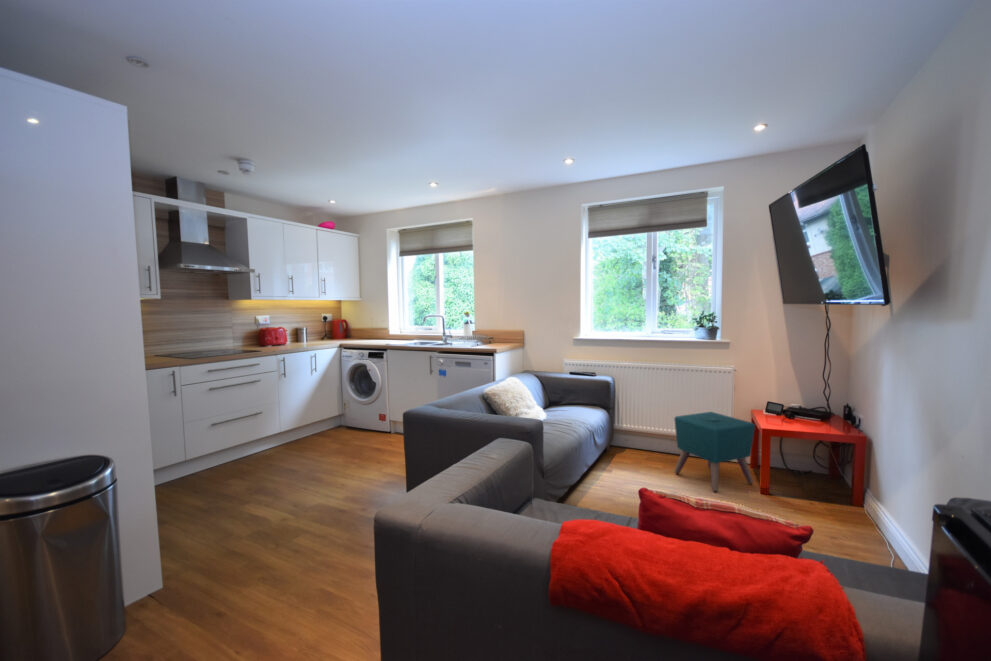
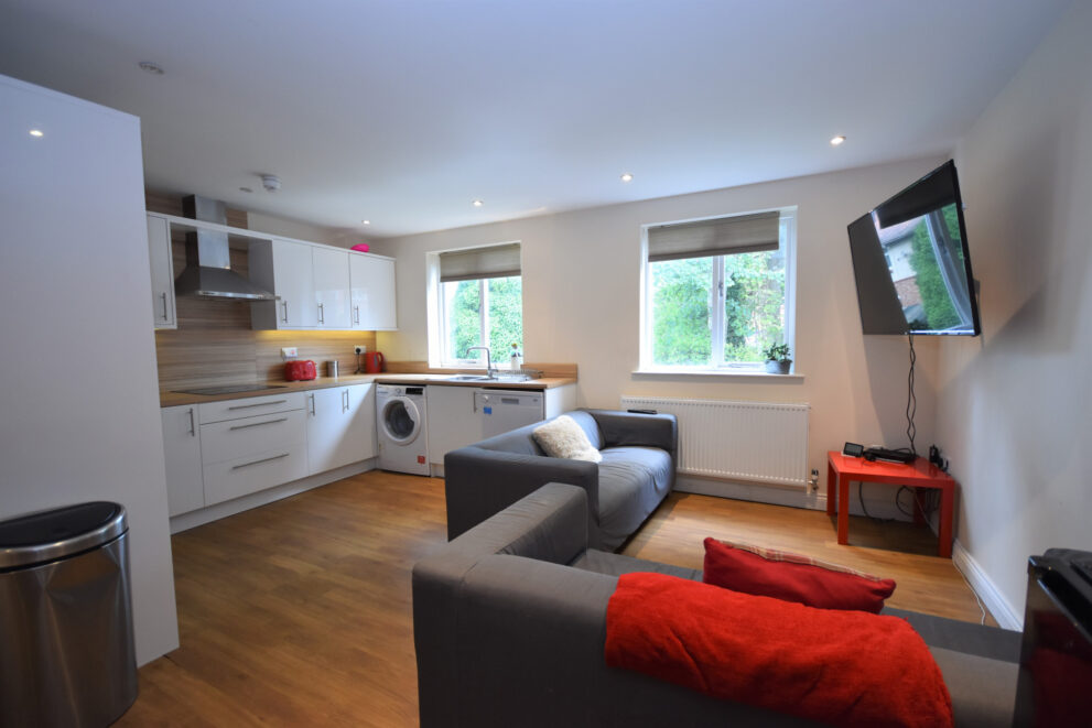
- ottoman [673,411,756,493]
